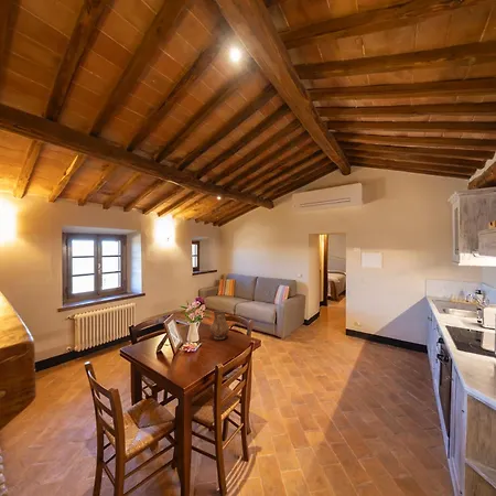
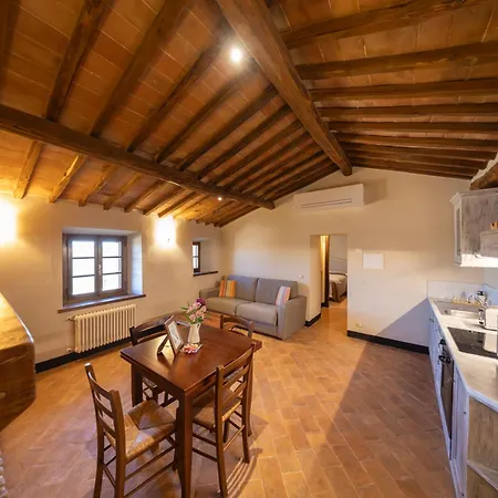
- ceramic pitcher [209,309,230,341]
